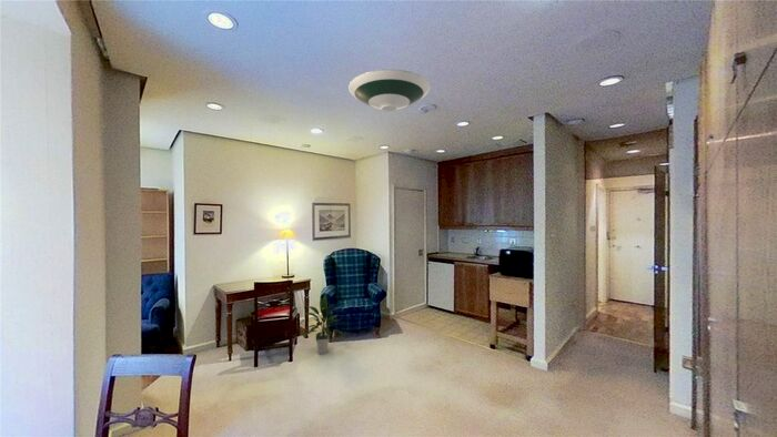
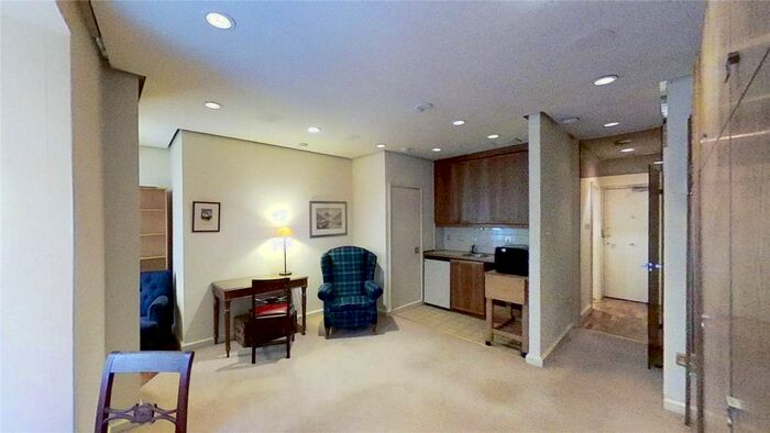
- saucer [347,69,431,112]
- indoor plant [302,294,347,355]
